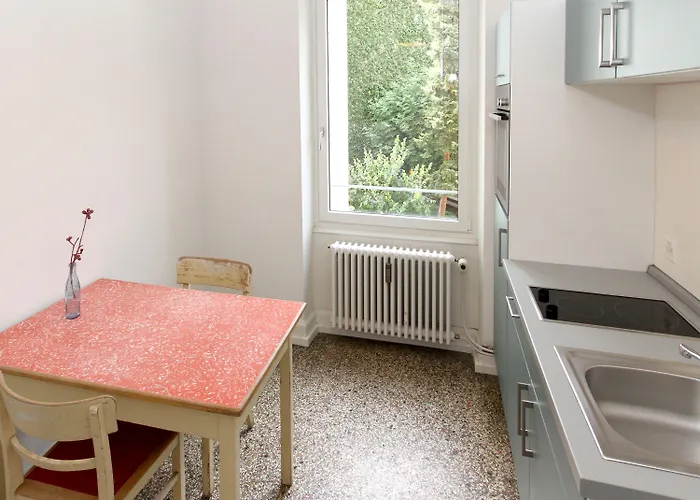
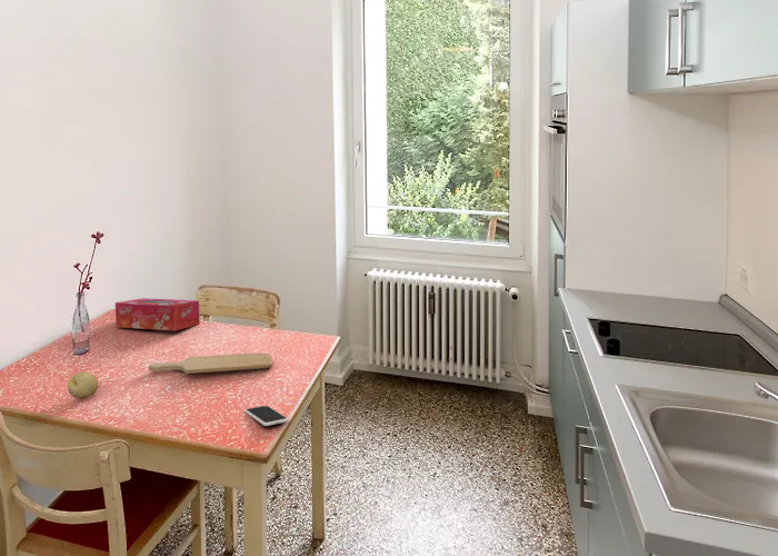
+ chopping board [148,353,273,375]
+ smartphone [243,405,289,427]
+ fruit [67,371,99,399]
+ tissue box [114,297,201,331]
